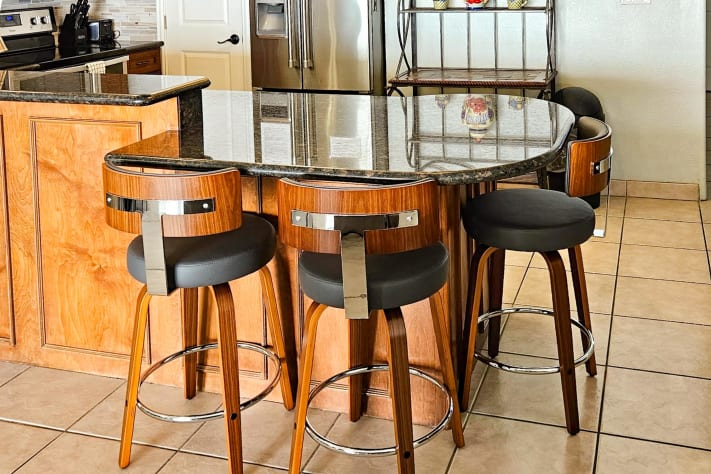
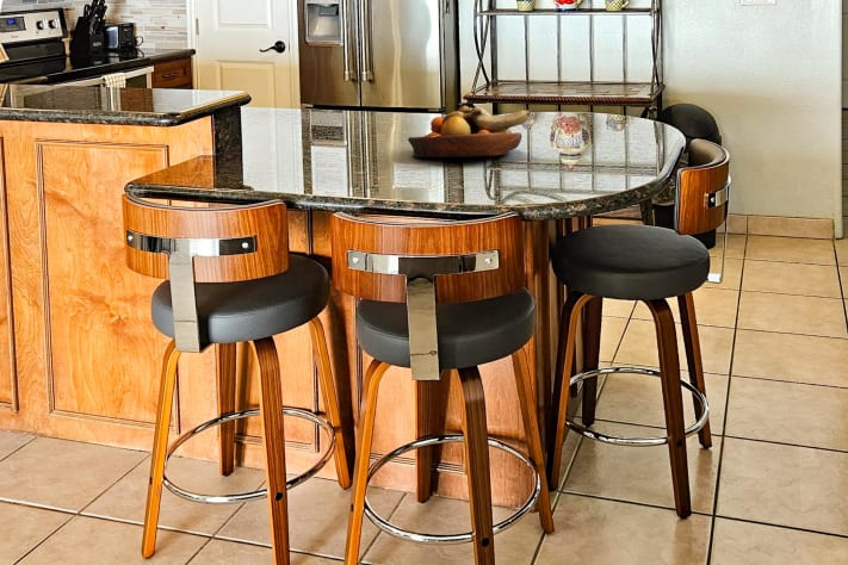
+ fruit bowl [407,105,532,159]
